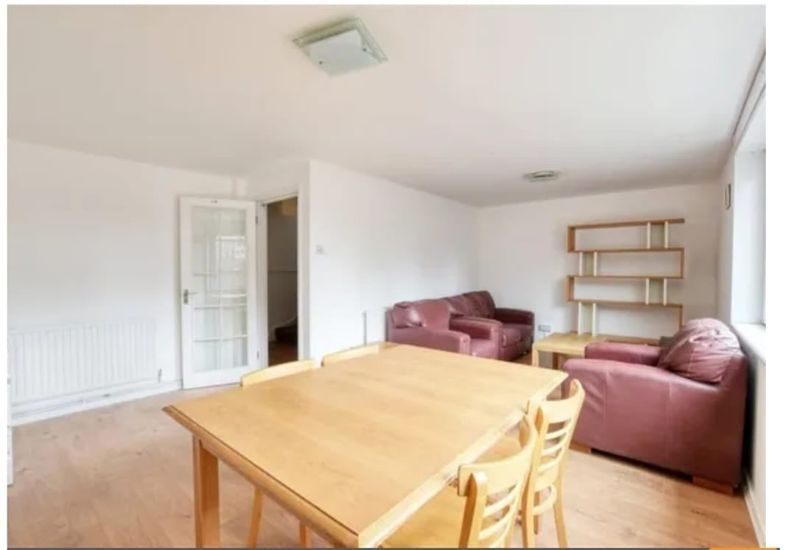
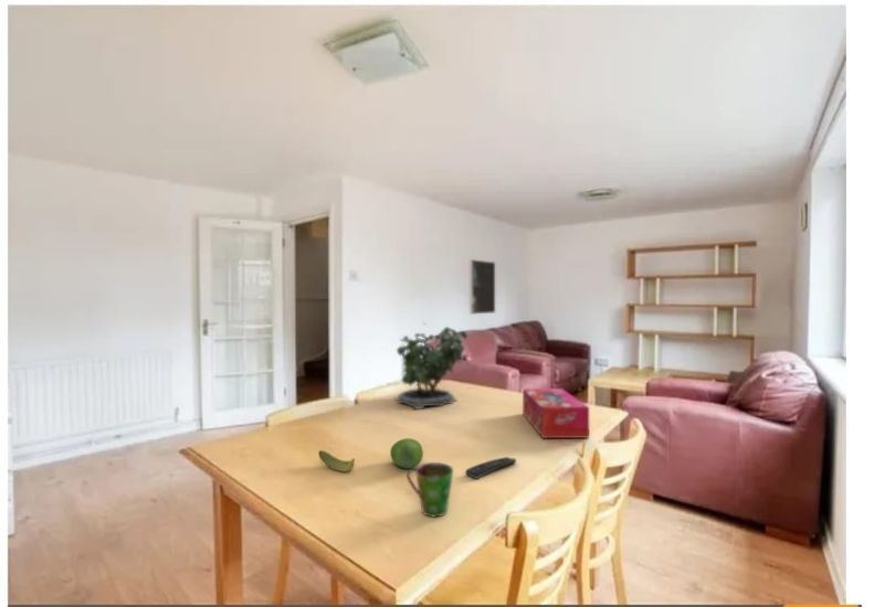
+ cup [406,461,454,518]
+ tissue box [522,387,590,439]
+ fruit [389,437,424,470]
+ banana [317,449,356,473]
+ potted plant [394,321,468,411]
+ remote control [464,456,517,480]
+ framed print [468,258,496,316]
